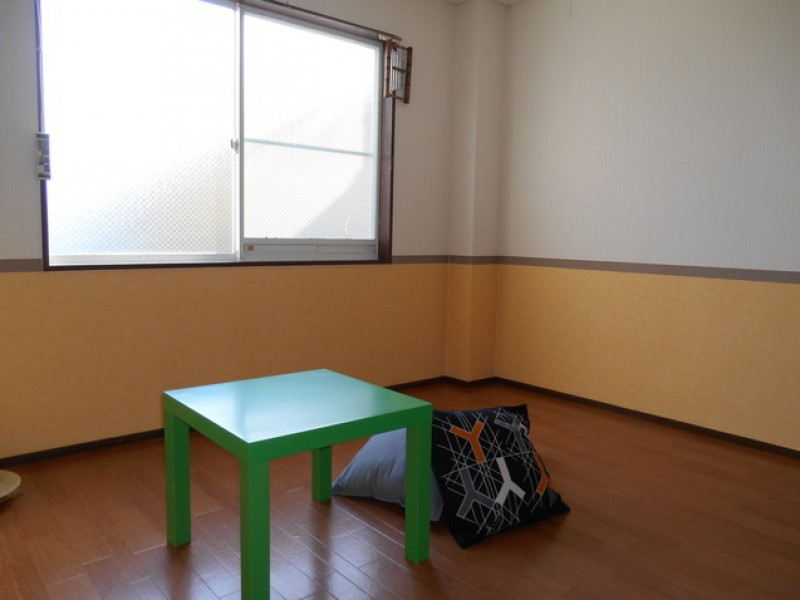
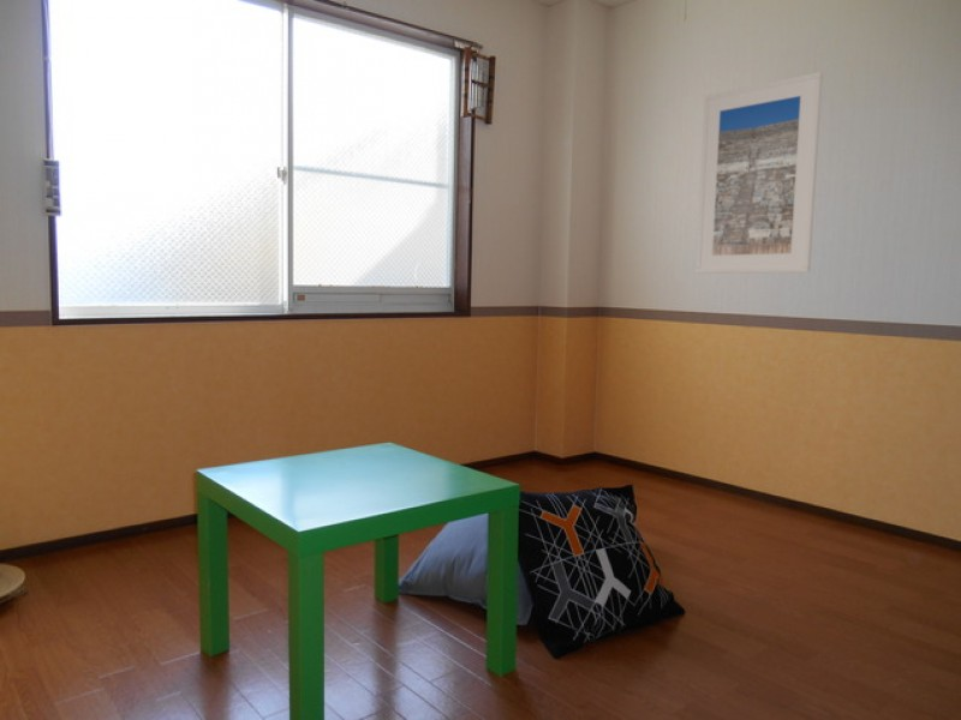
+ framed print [694,71,824,275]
